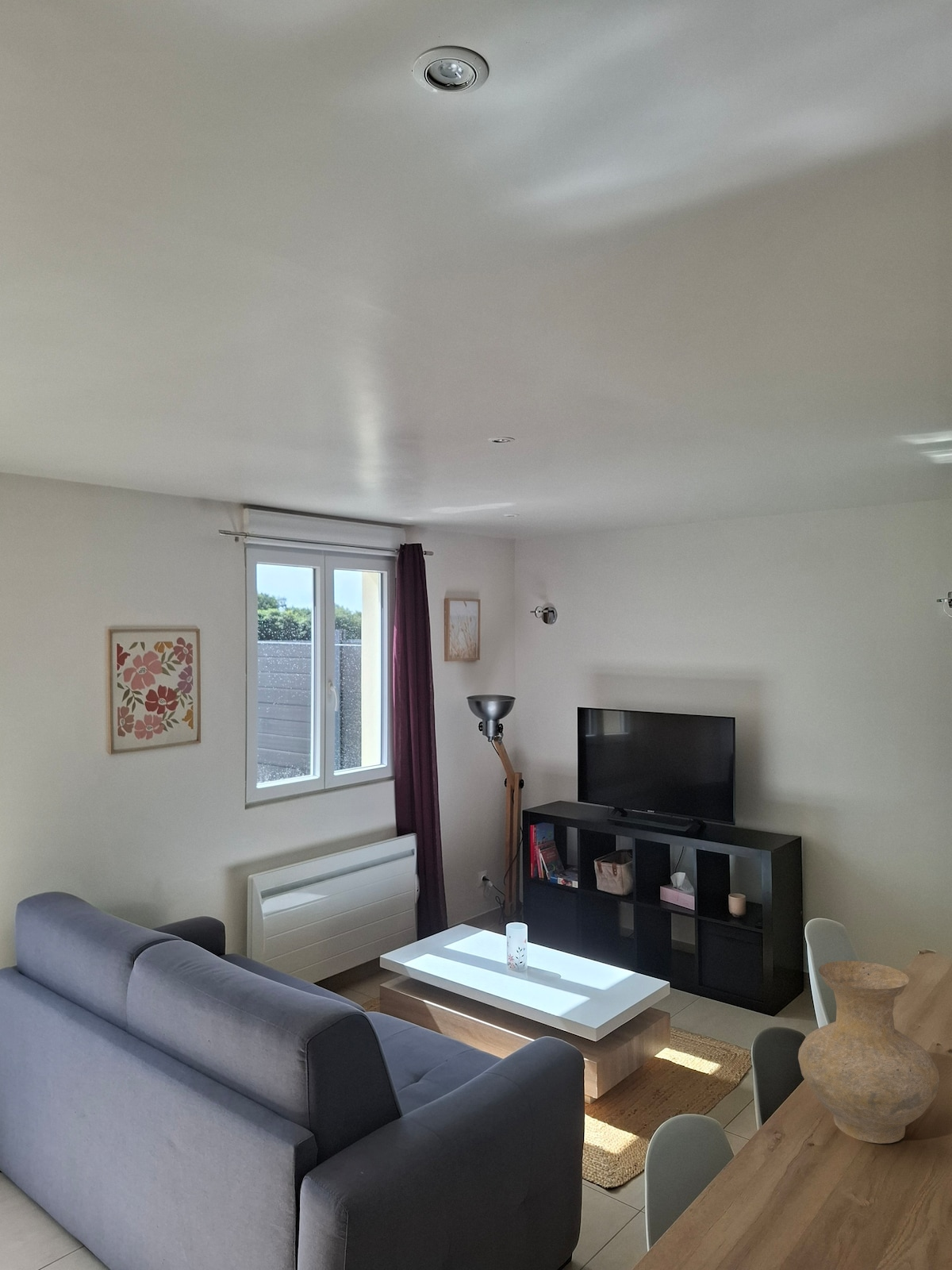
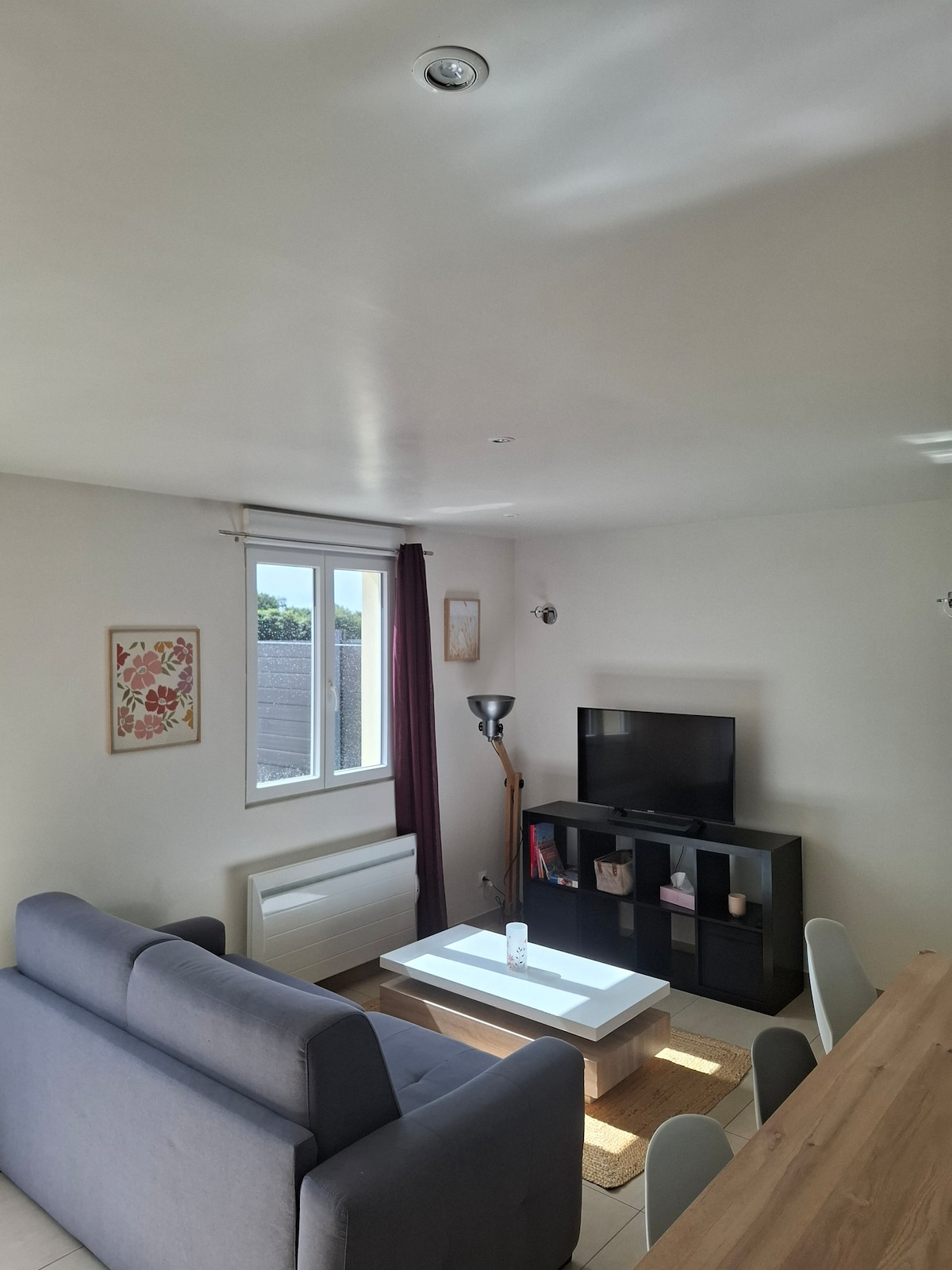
- vase [797,960,940,1145]
